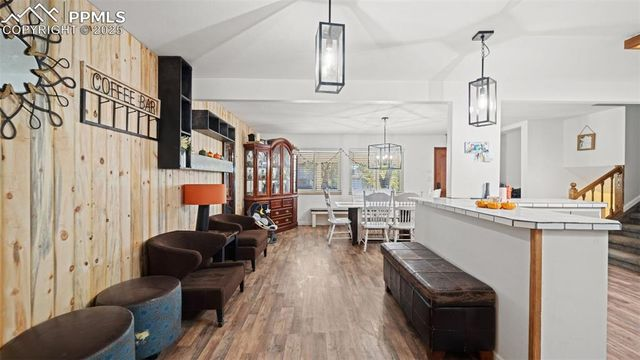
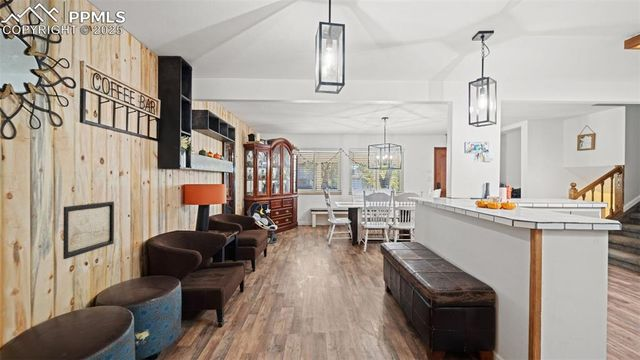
+ wall art [62,200,115,260]
